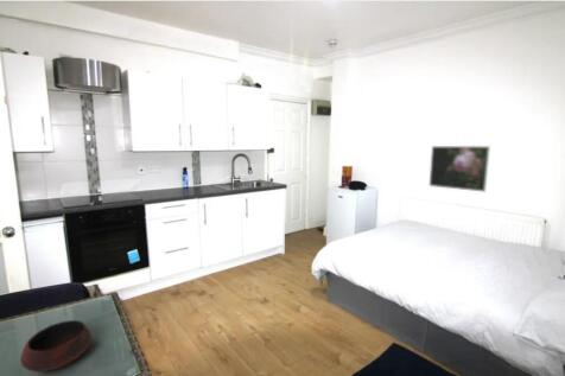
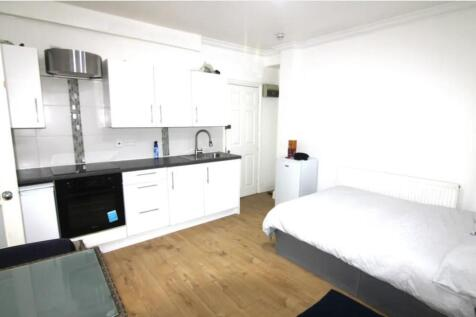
- bowl [19,319,93,372]
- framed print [428,145,491,193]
